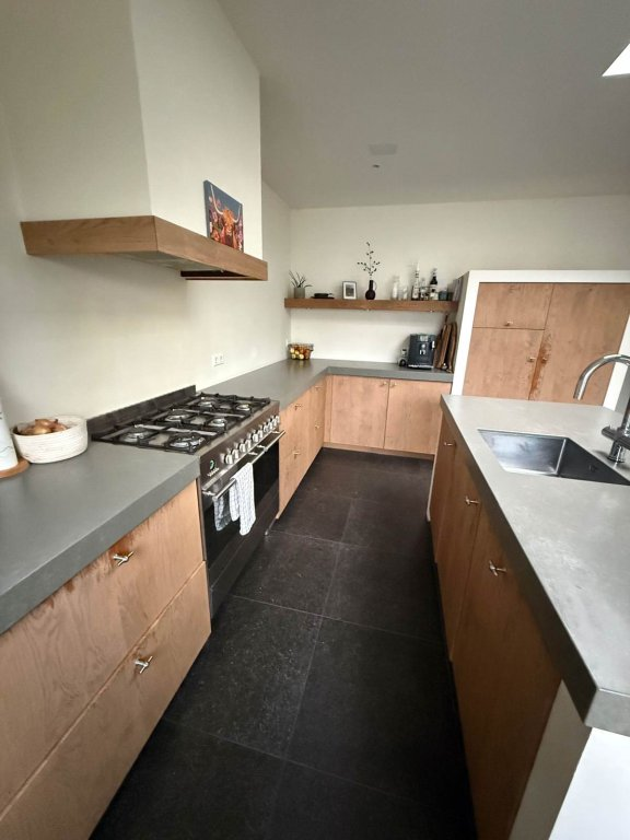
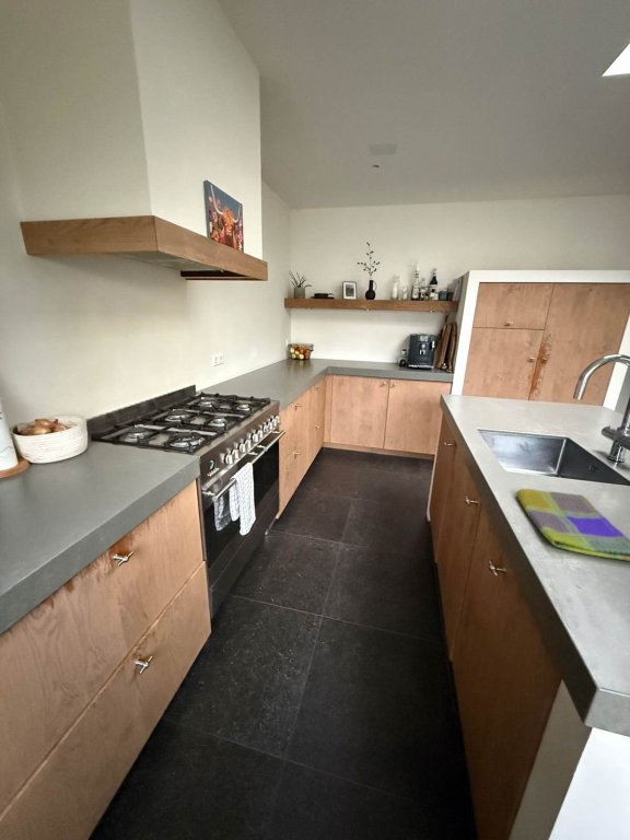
+ dish towel [515,488,630,562]
